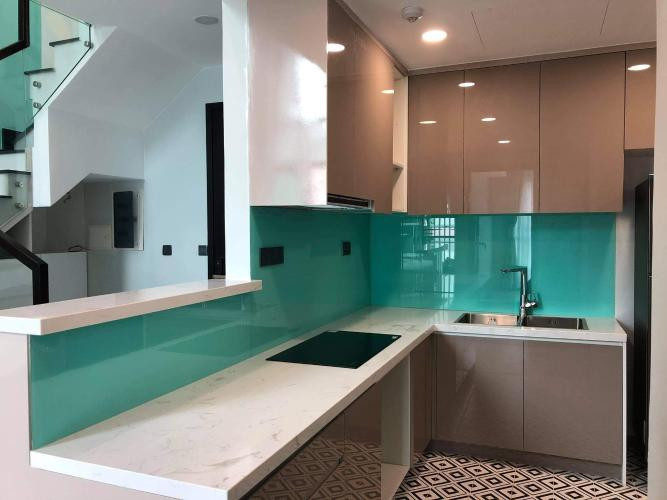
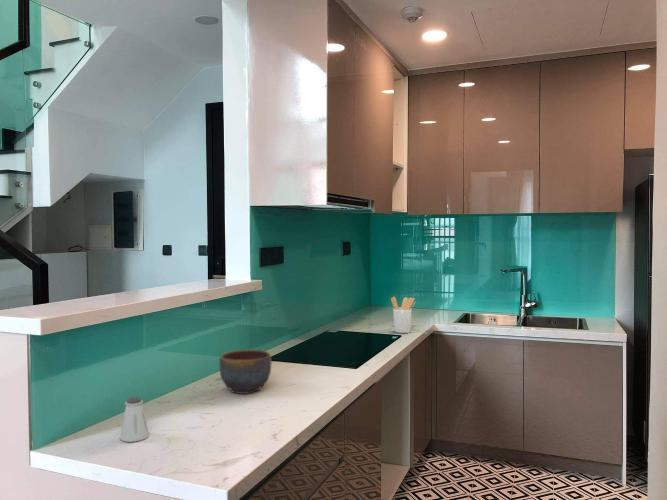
+ utensil holder [390,296,416,334]
+ saltshaker [119,396,150,443]
+ bowl [218,349,272,395]
